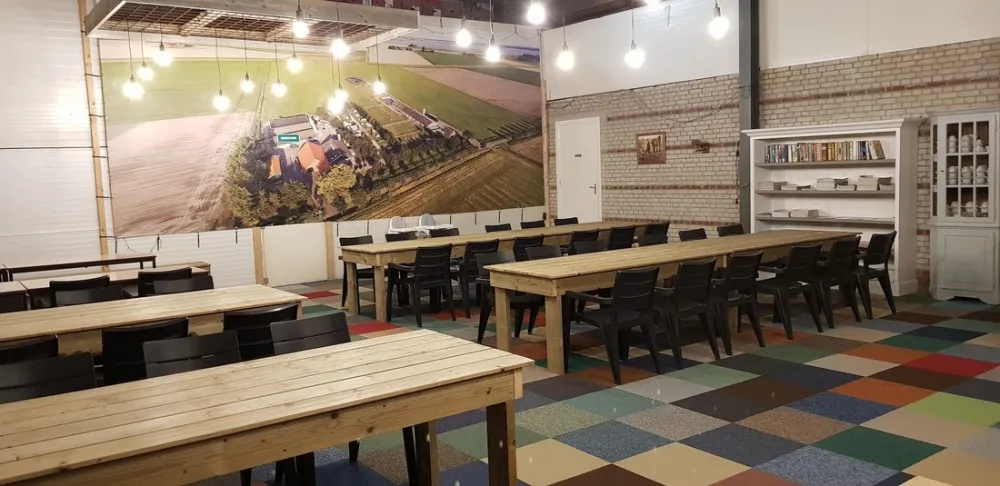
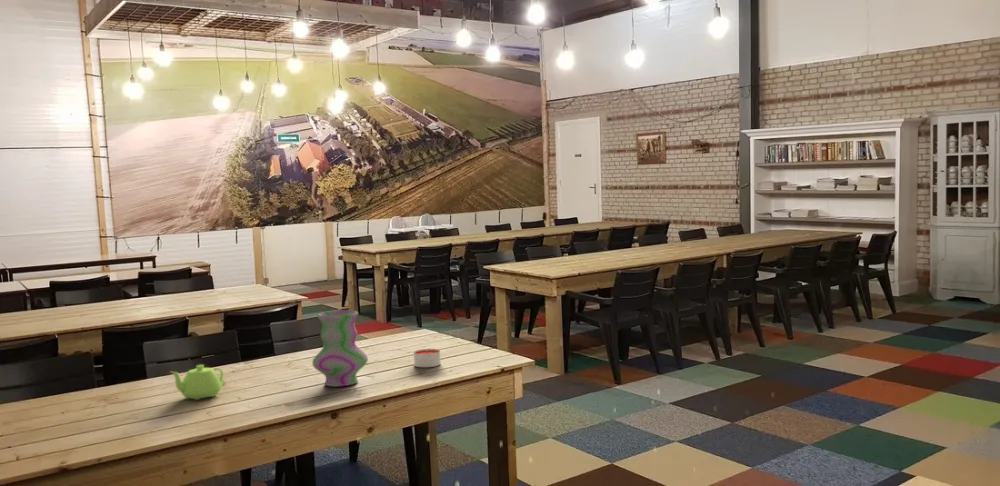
+ teapot [170,364,226,401]
+ vase [311,309,369,388]
+ candle [413,348,442,368]
